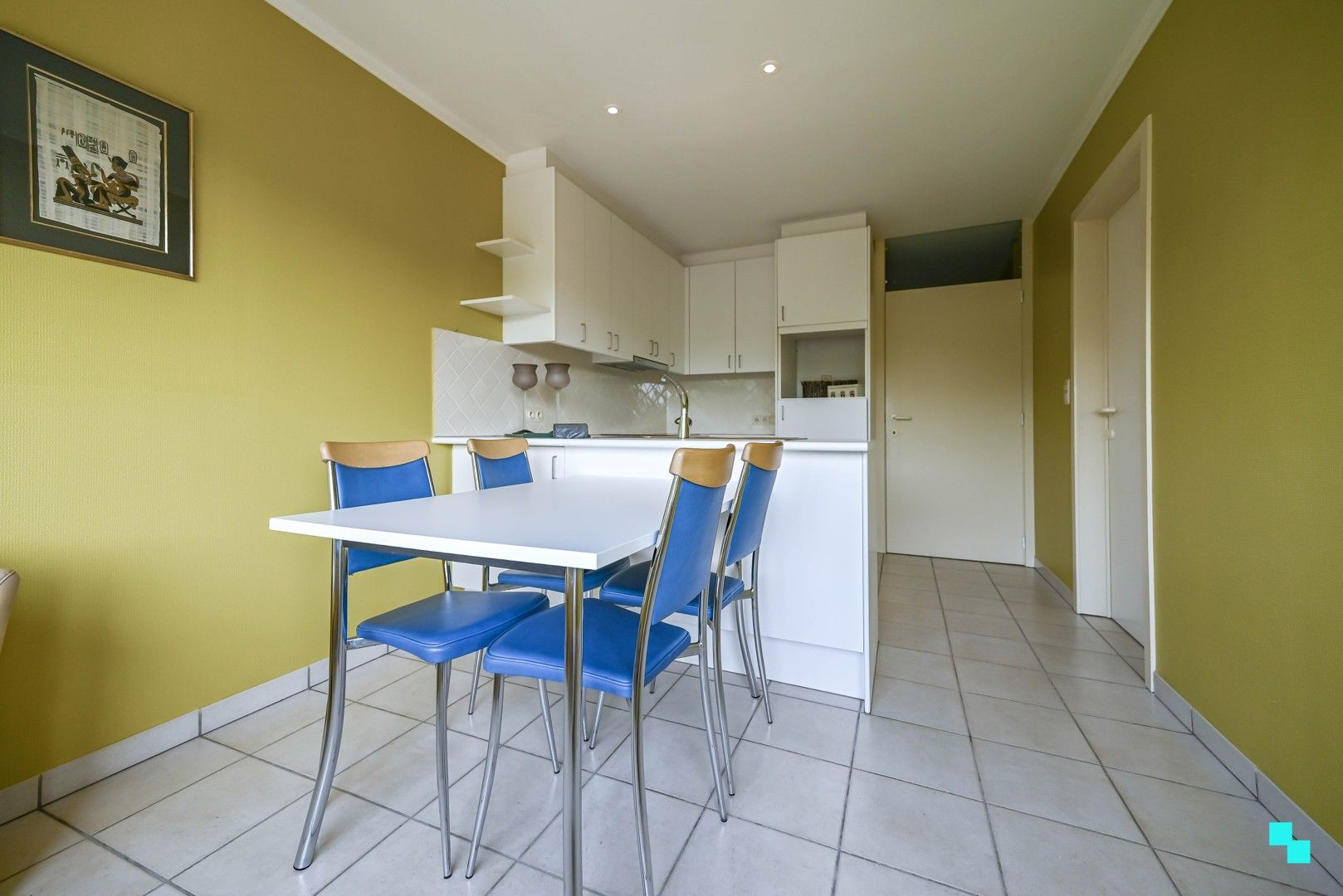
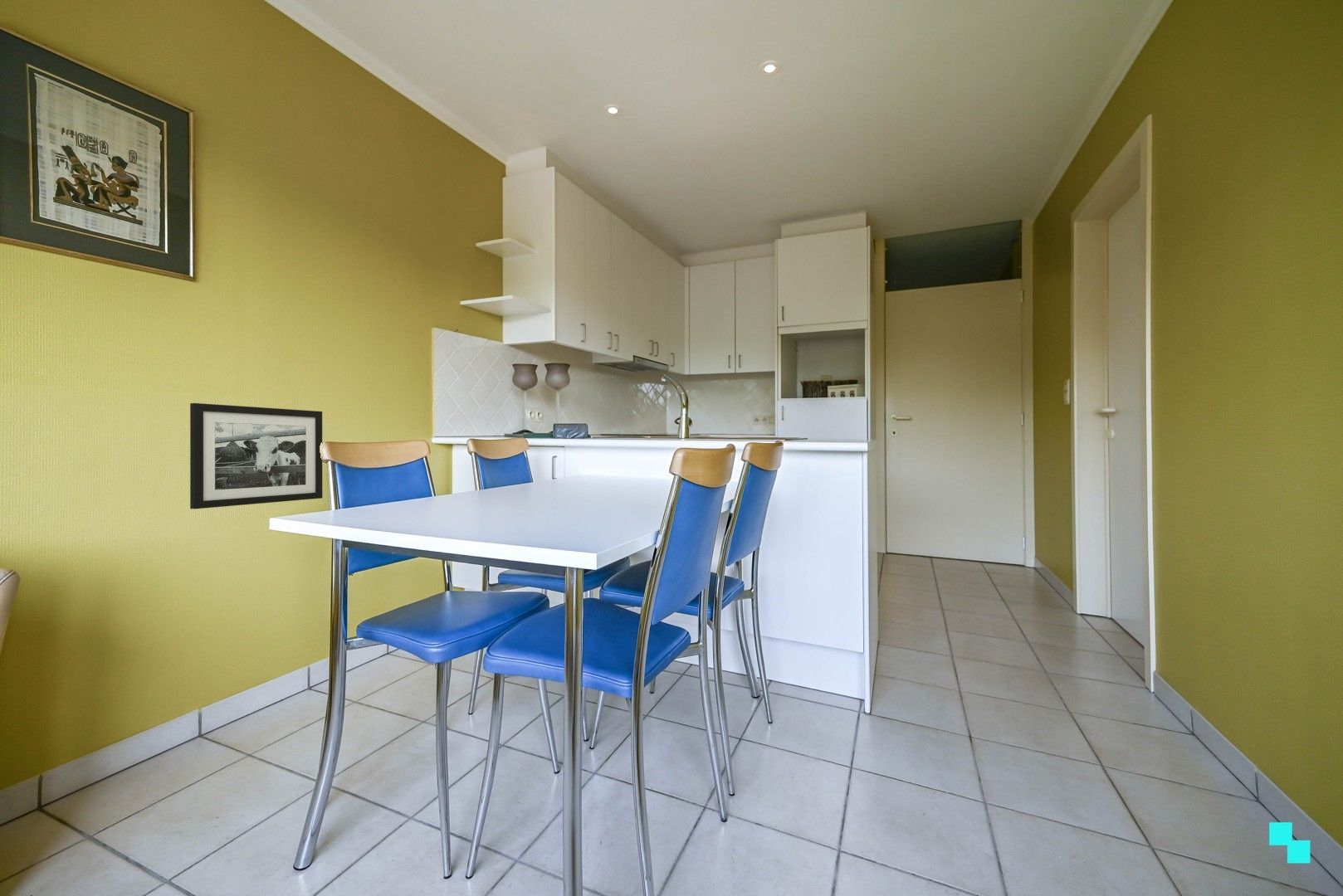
+ picture frame [189,402,323,510]
